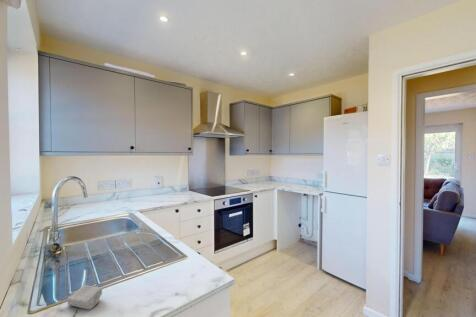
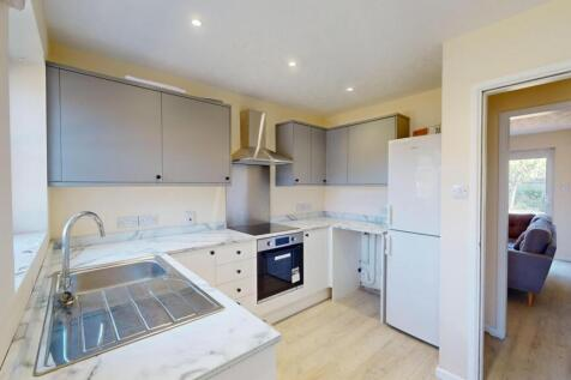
- soap bar [66,284,103,310]
